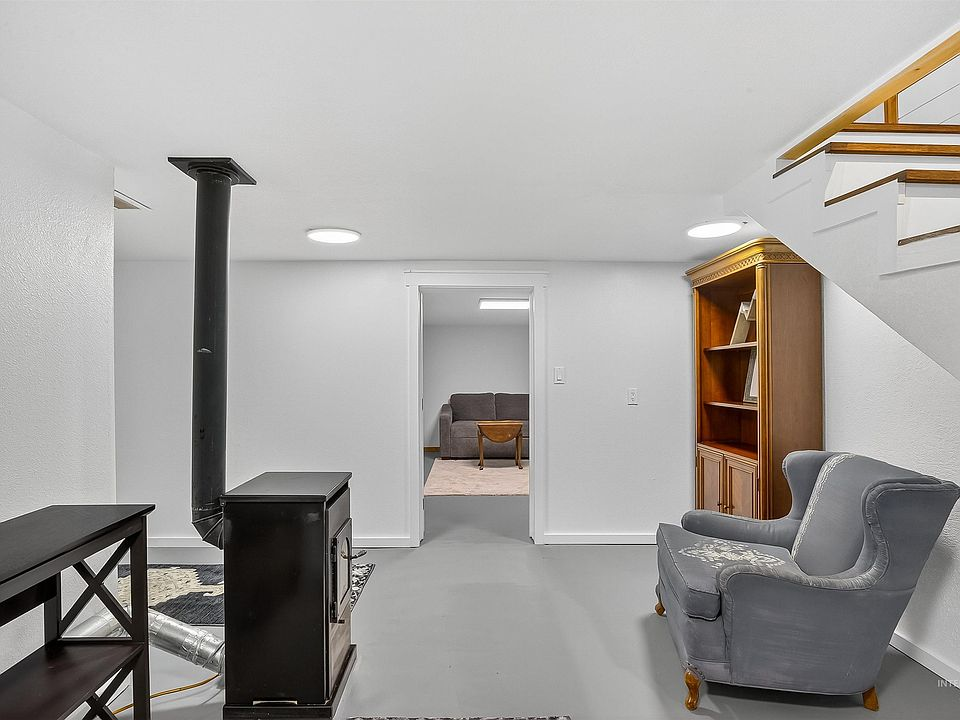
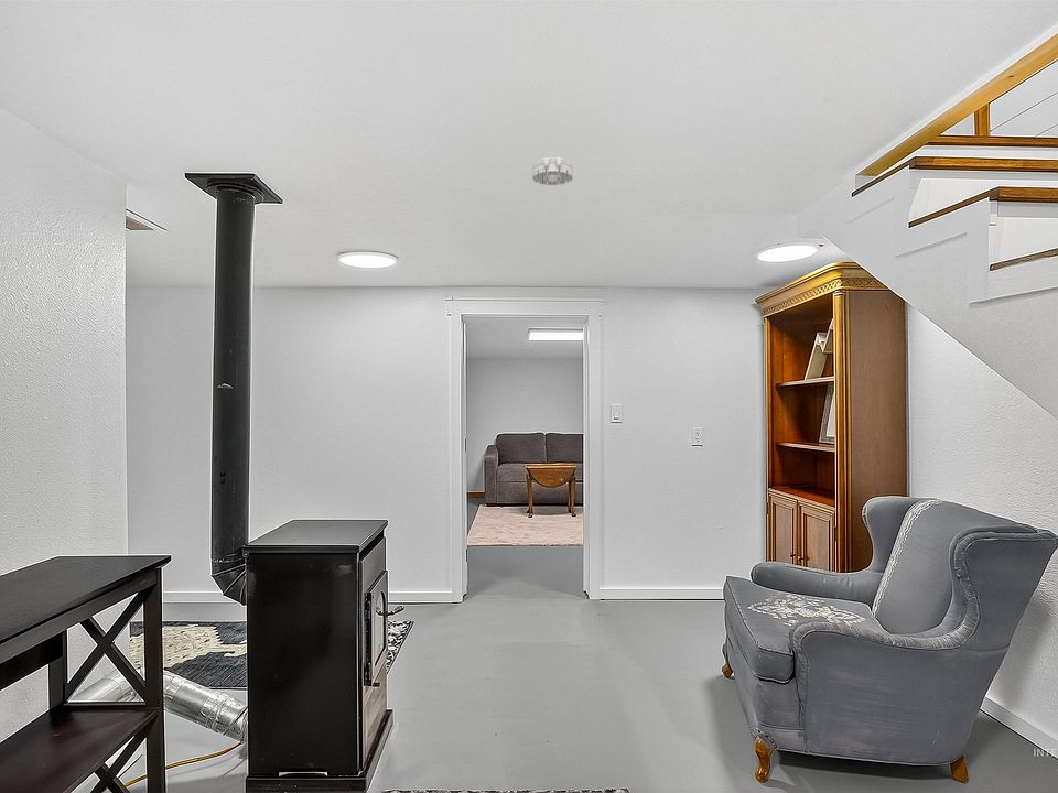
+ smoke detector [531,156,574,186]
